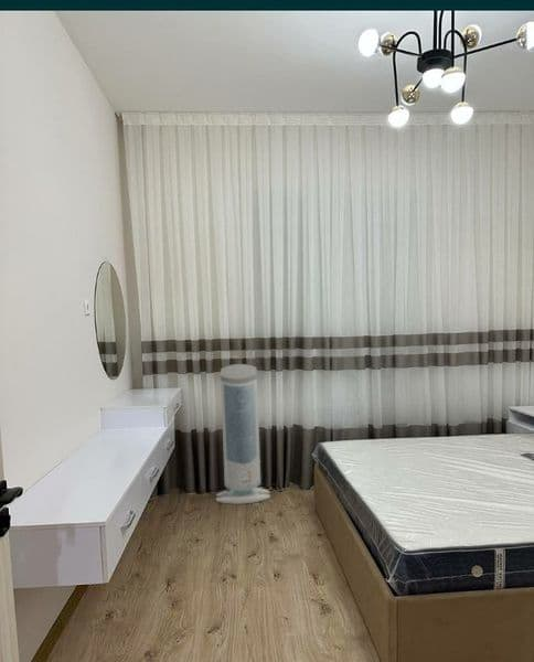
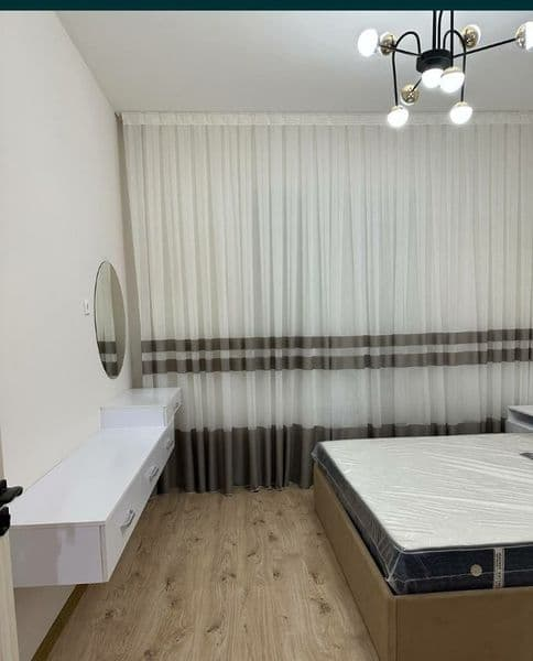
- air purifier [215,363,271,505]
